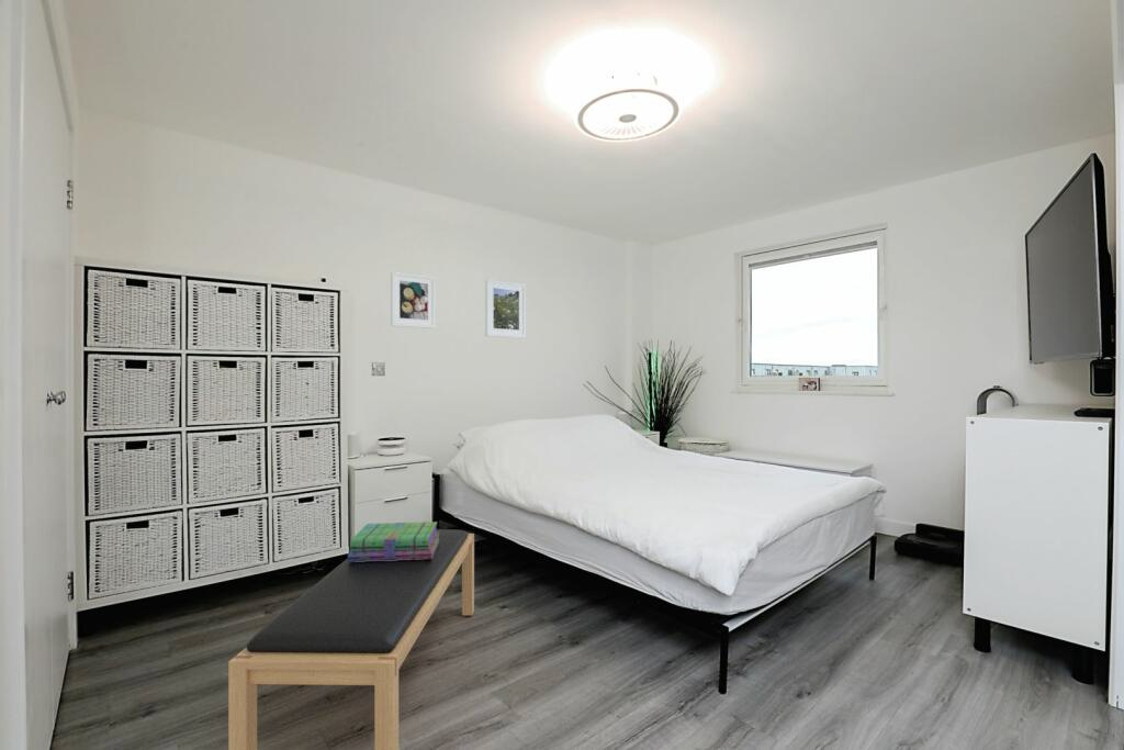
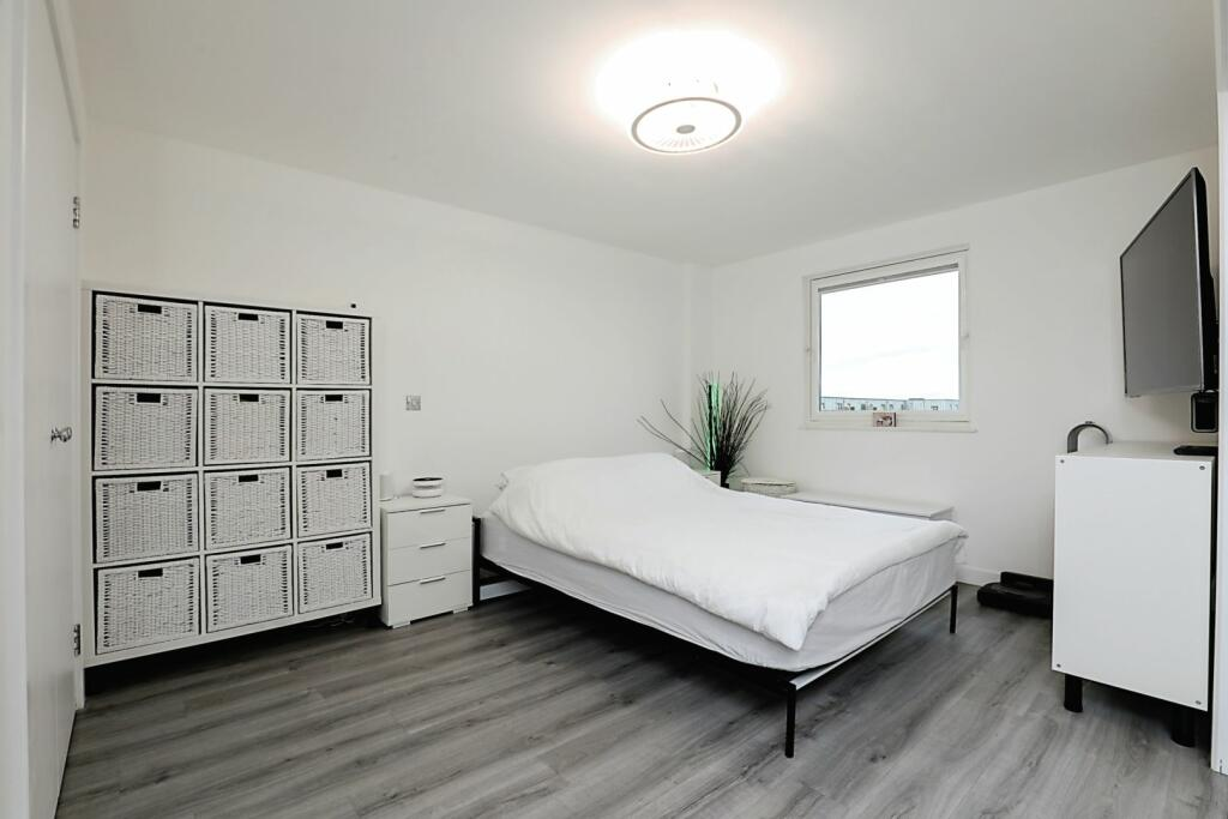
- bench [227,528,475,750]
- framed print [484,278,527,339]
- stack of books [347,520,439,562]
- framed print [390,270,437,329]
